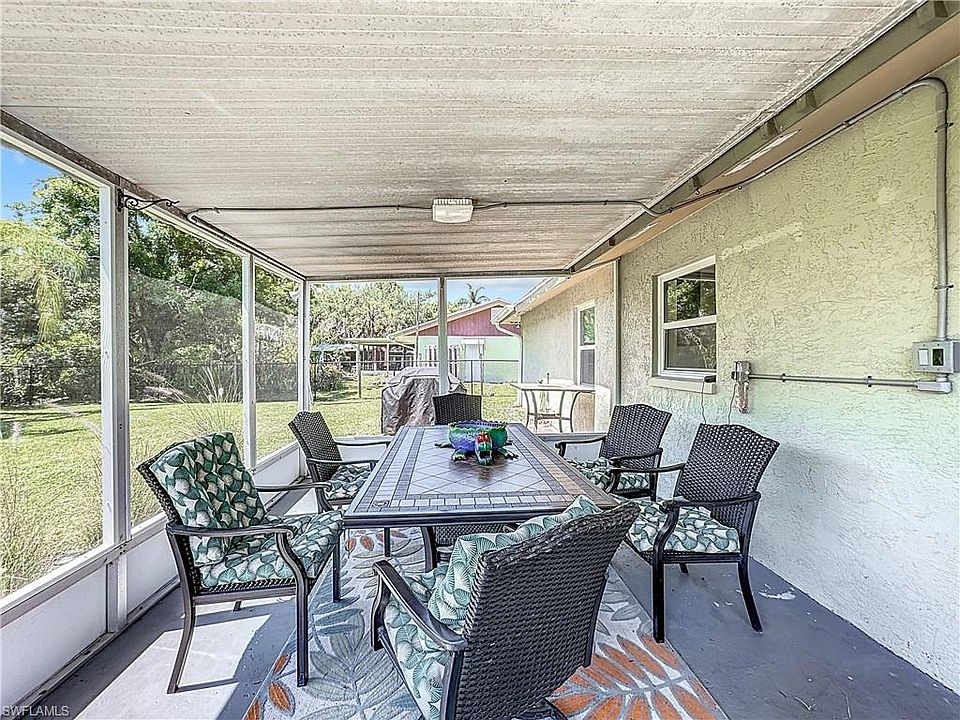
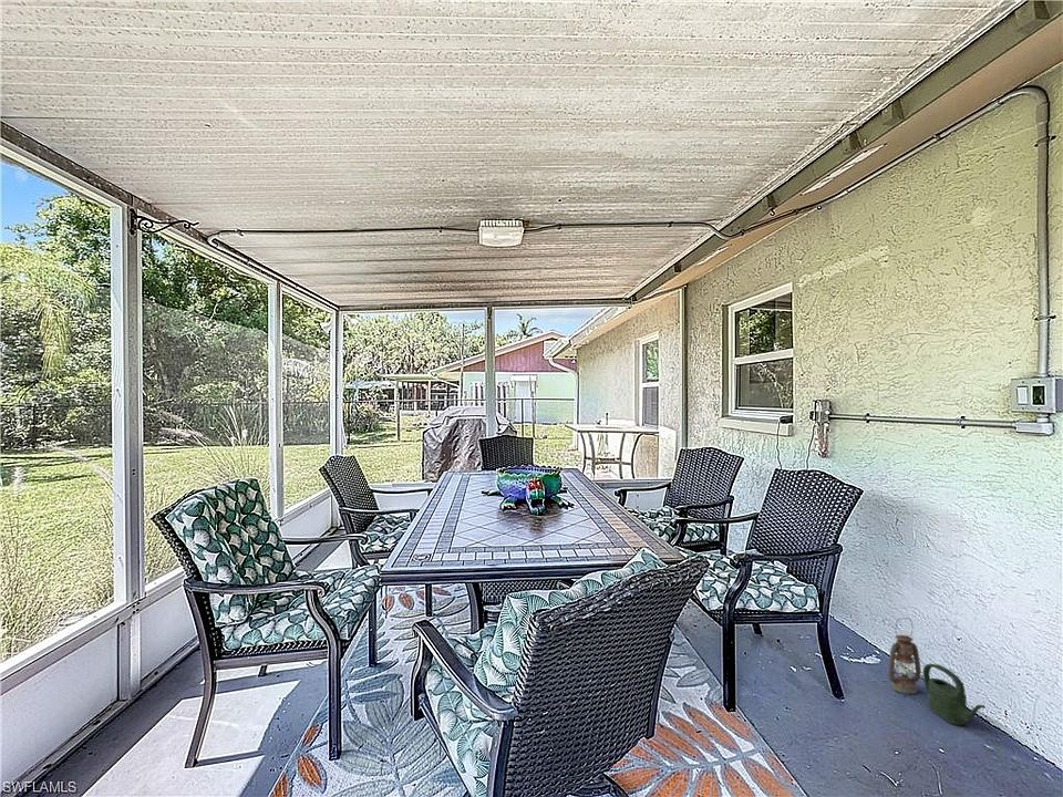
+ lantern [887,617,922,695]
+ watering can [922,663,987,726]
